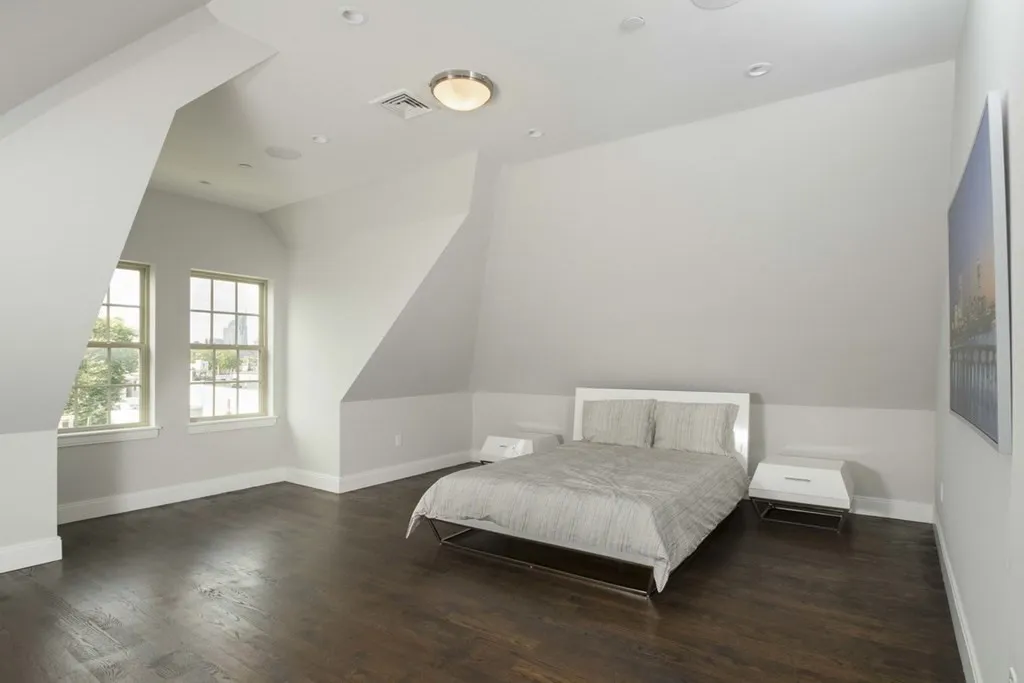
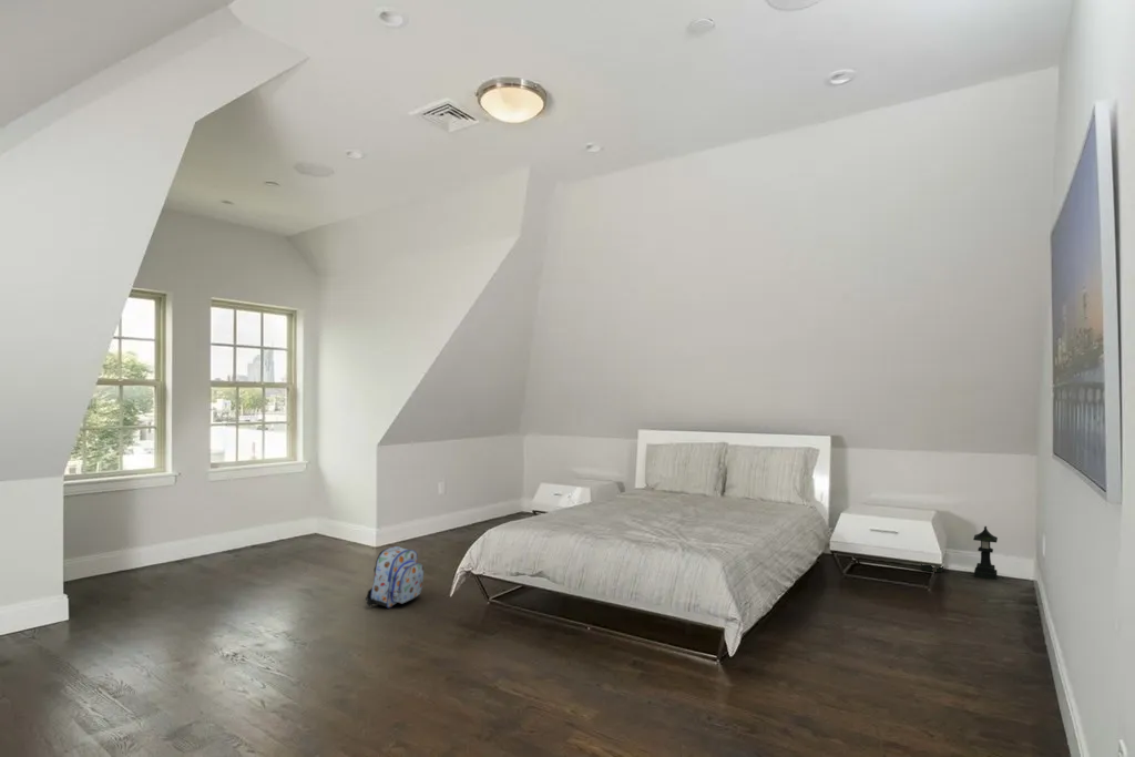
+ lantern [920,525,999,581]
+ backpack [365,545,425,610]
